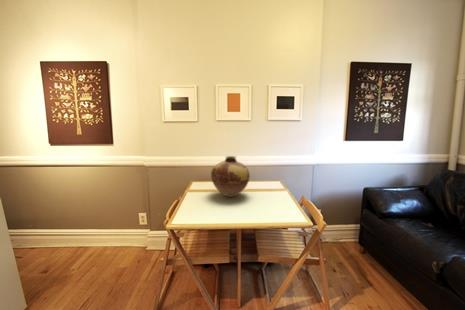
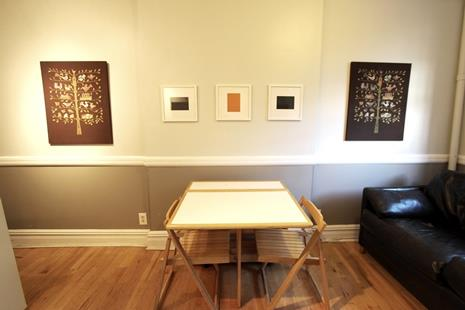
- vase [210,155,251,198]
